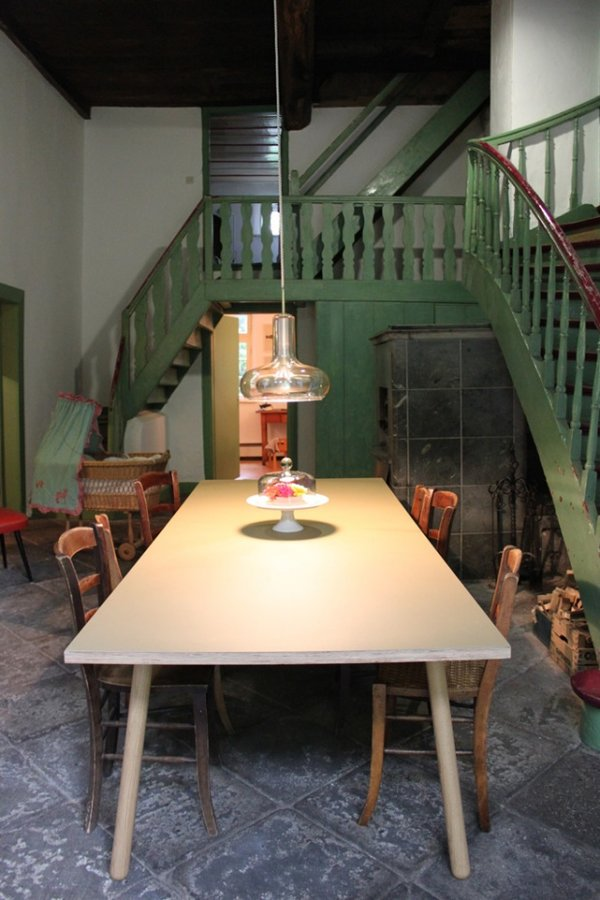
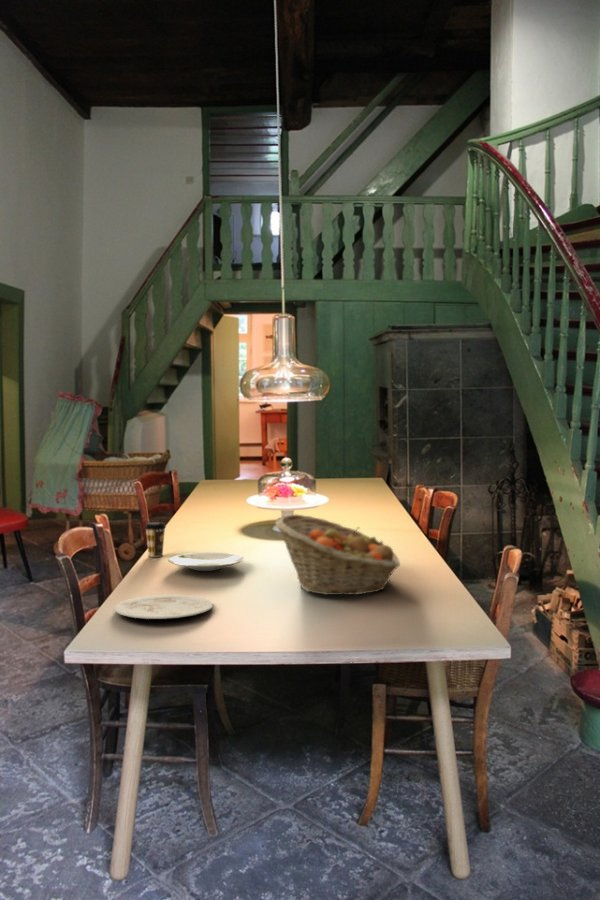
+ plate [167,552,245,572]
+ fruit basket [274,513,401,596]
+ coffee cup [144,521,167,558]
+ plate [114,594,214,620]
